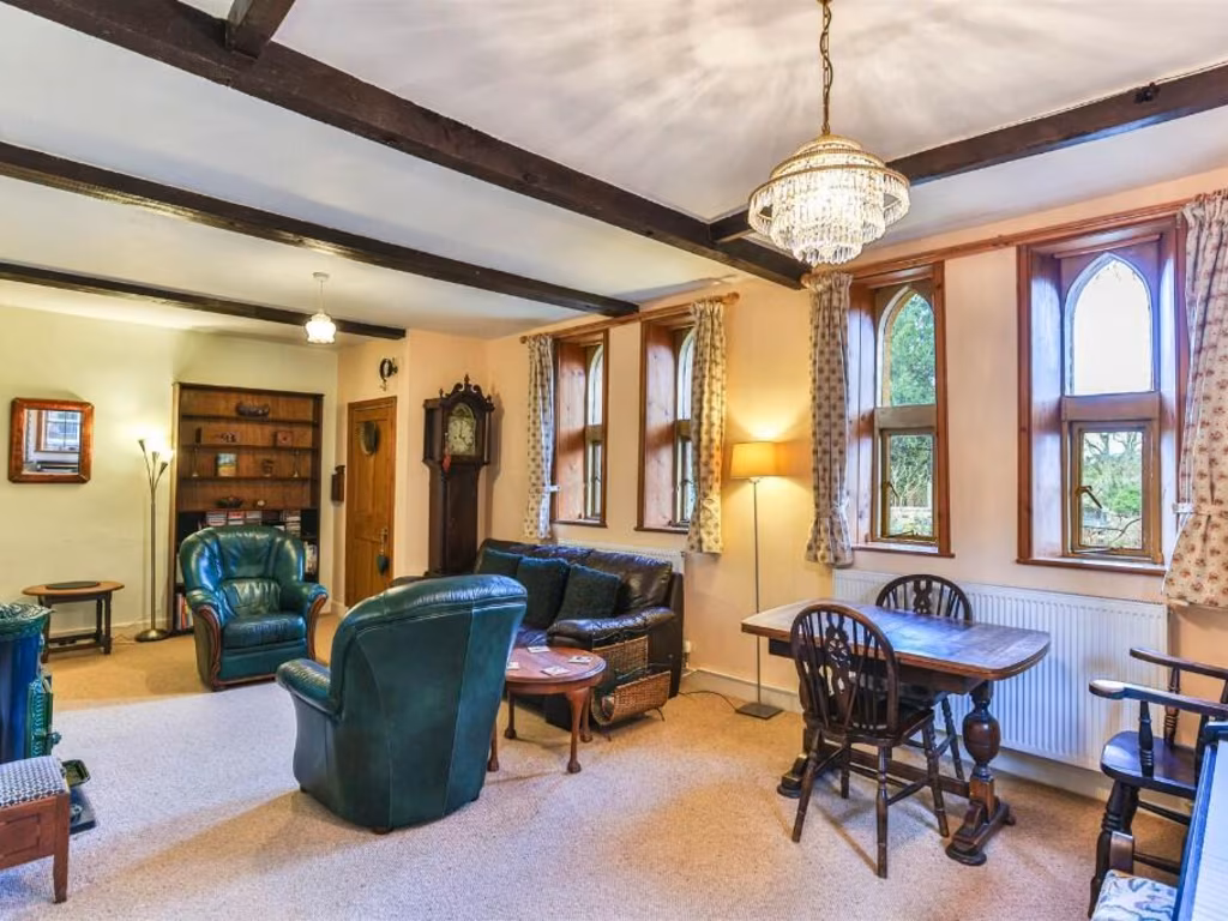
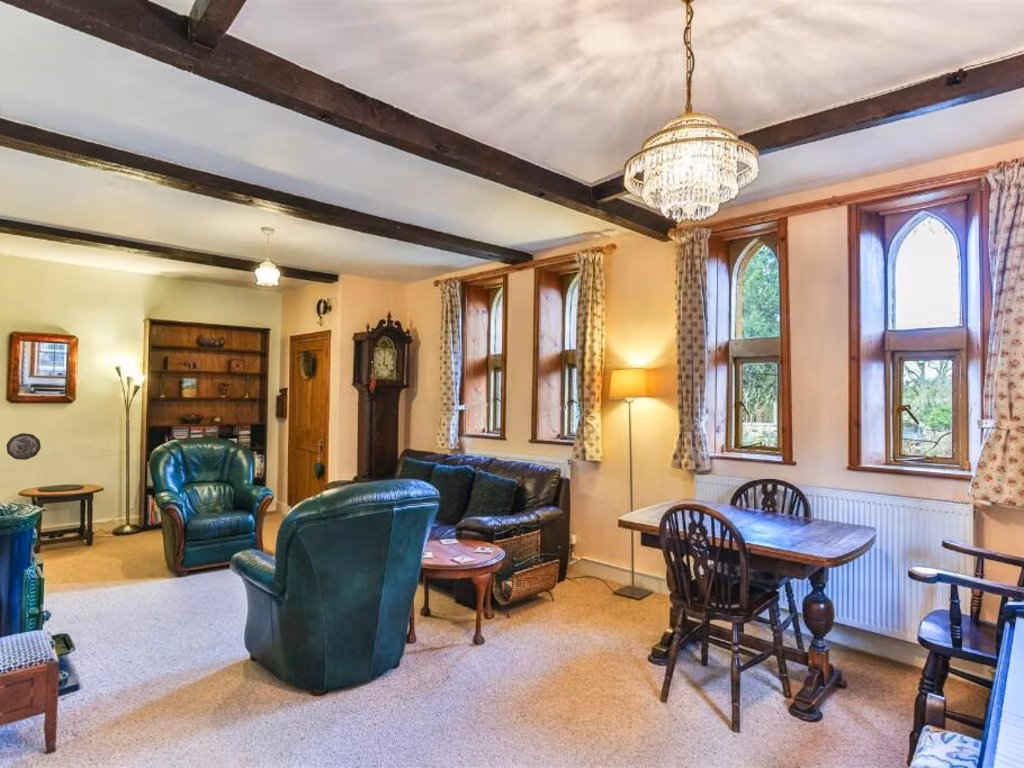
+ decorative plate [5,432,42,461]
